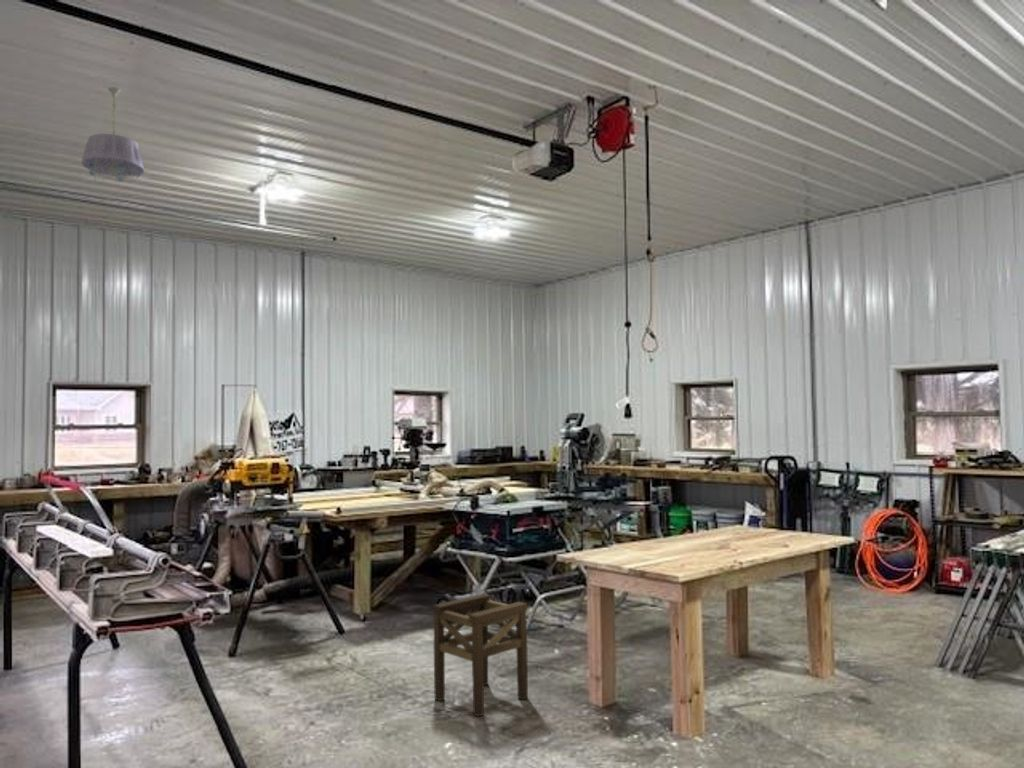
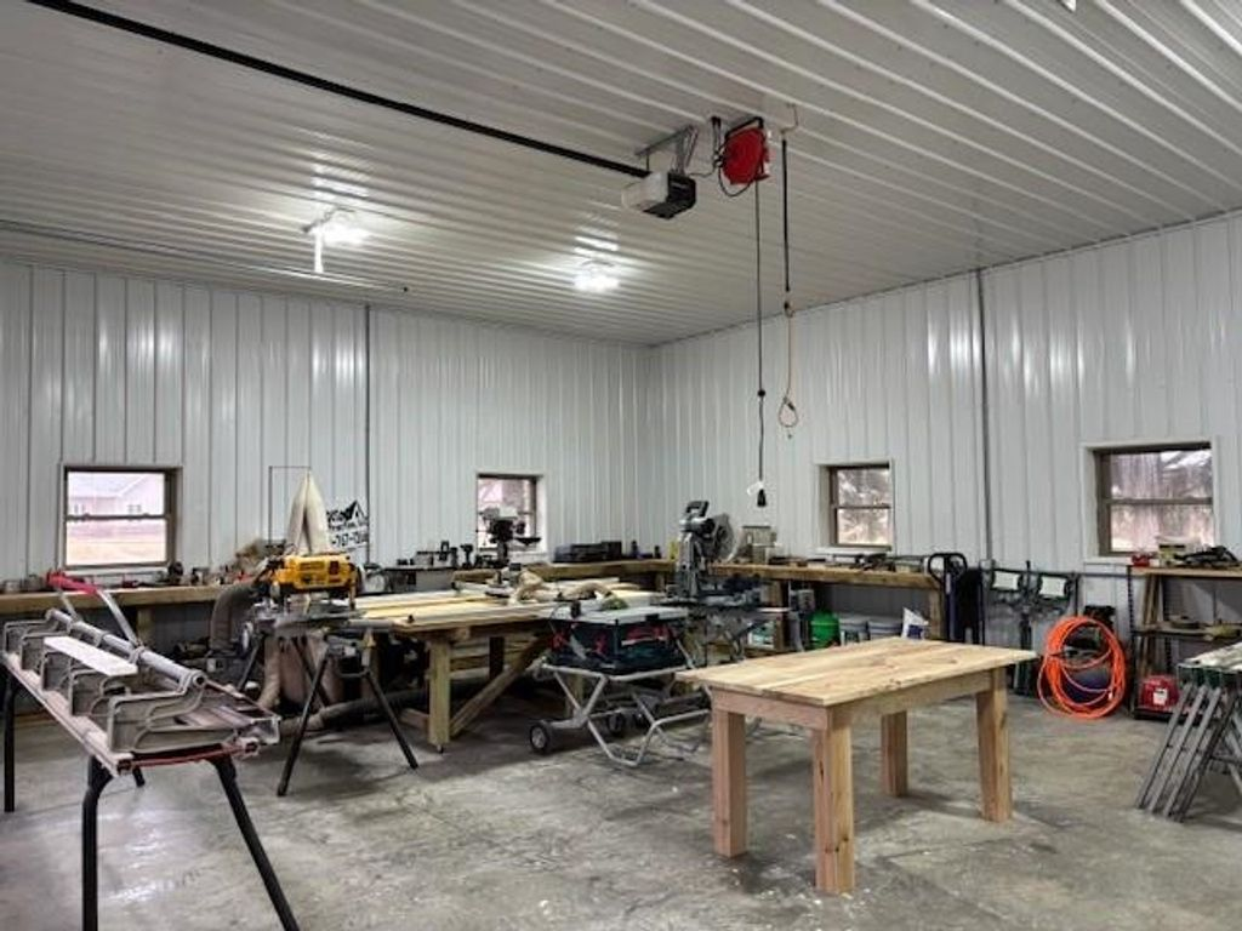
- ceiling light fixture [81,86,145,187]
- stool [432,593,529,718]
